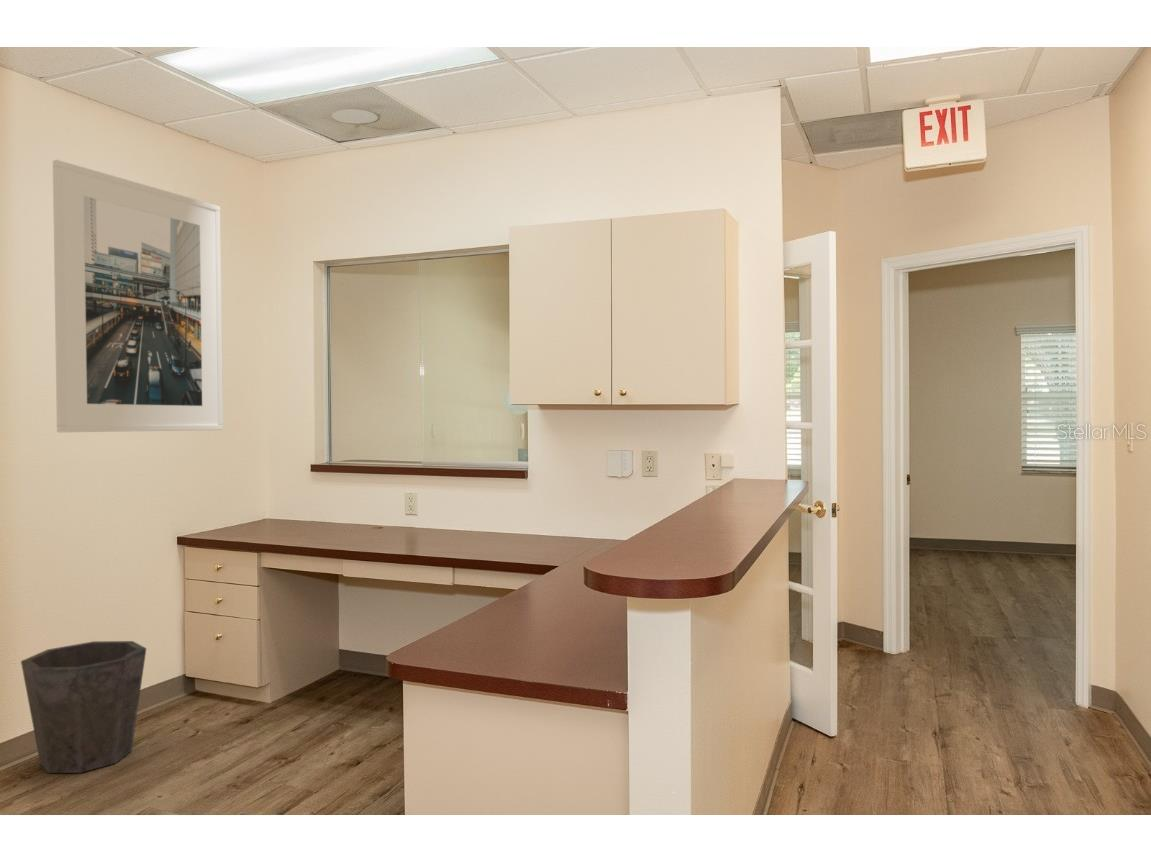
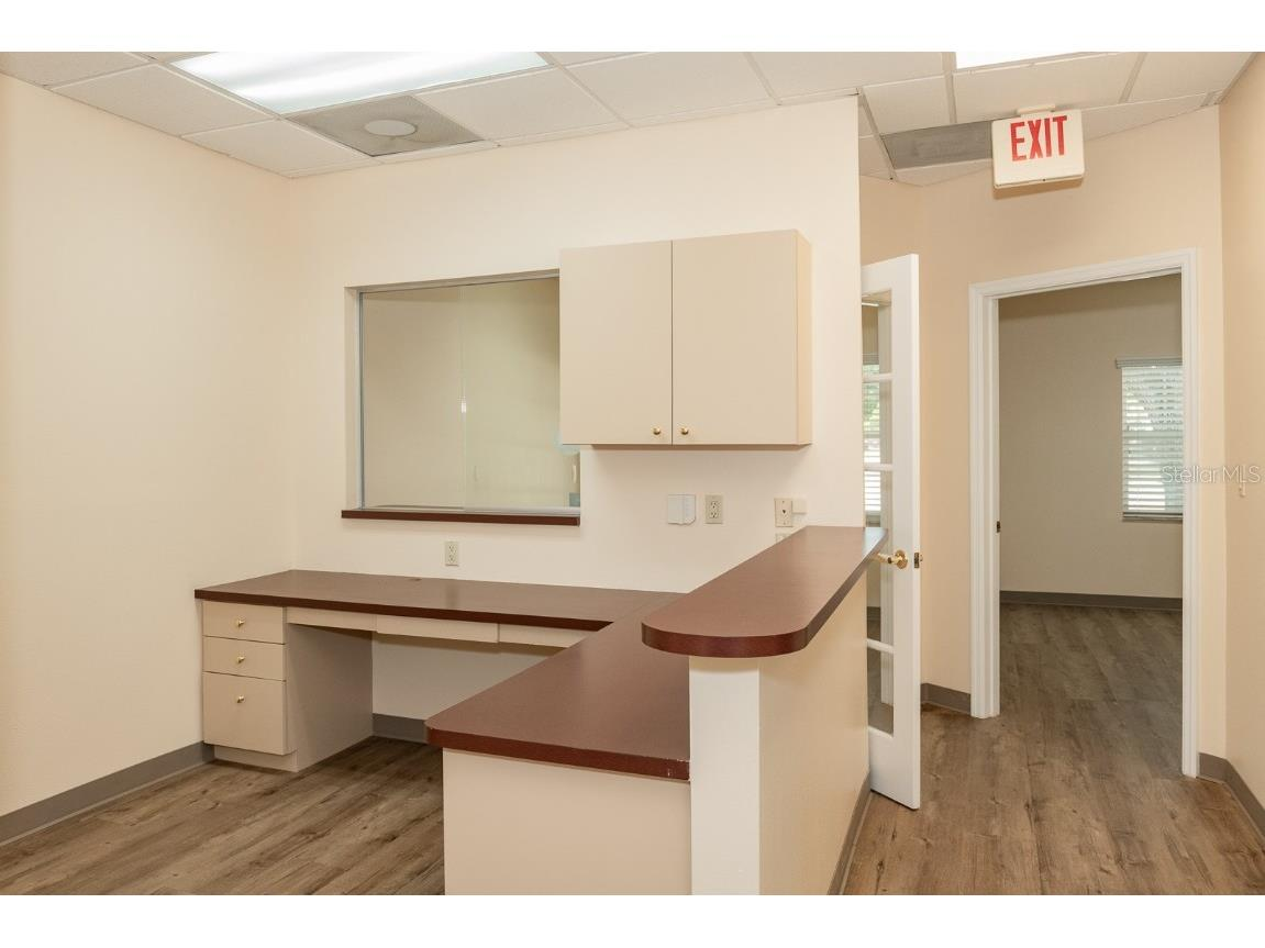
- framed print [52,159,224,433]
- waste bin [20,640,147,774]
